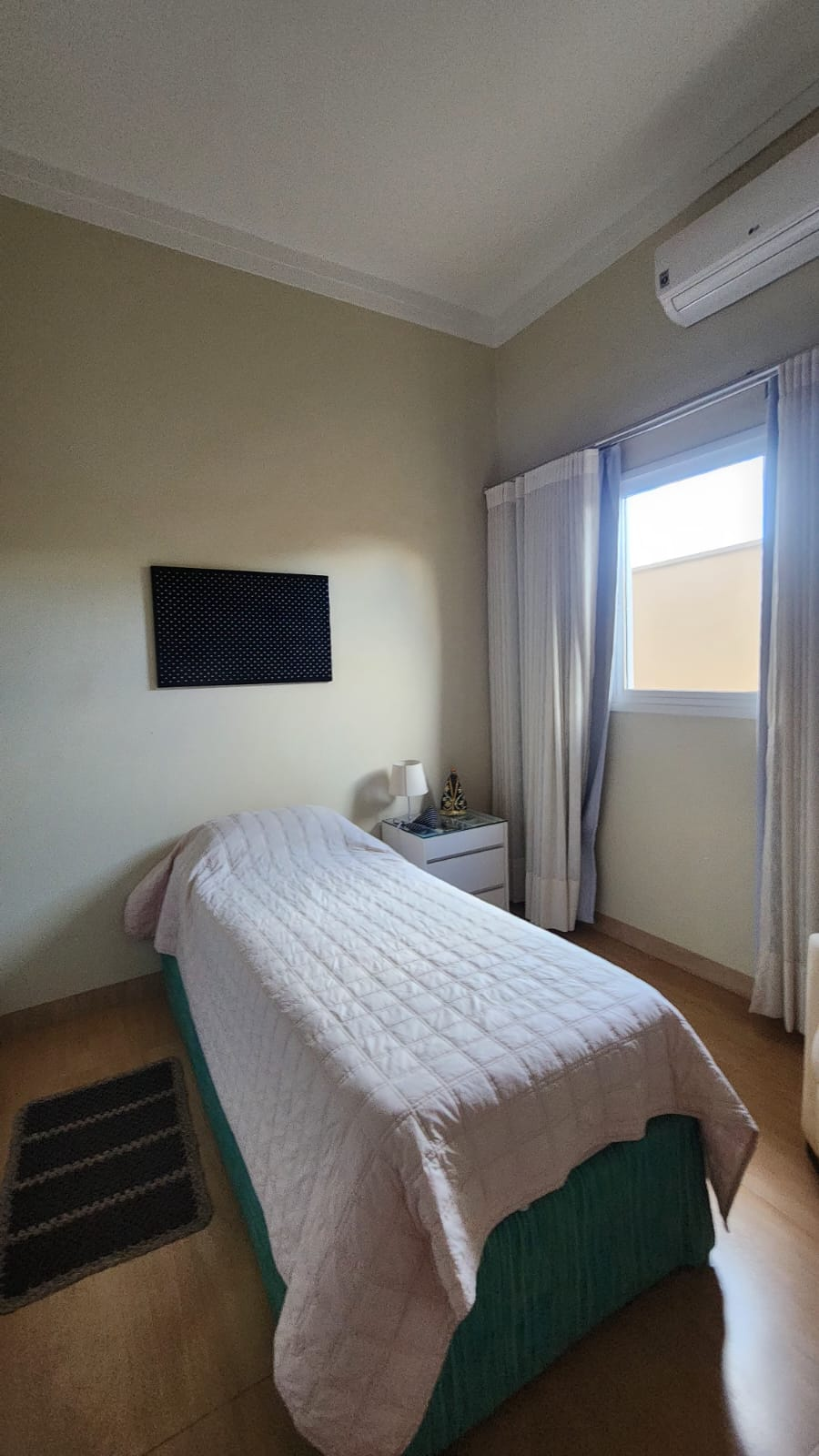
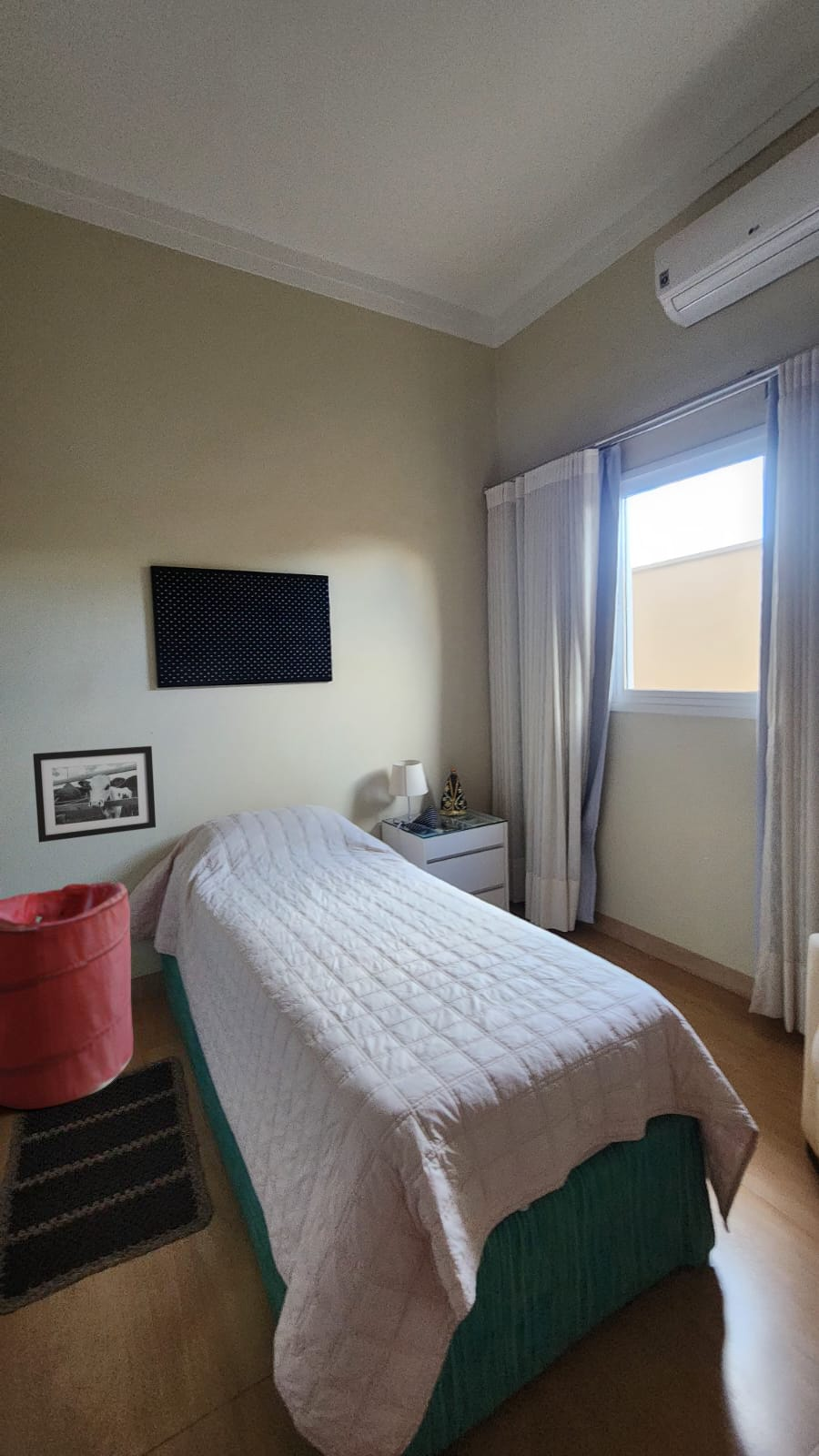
+ picture frame [32,745,157,844]
+ laundry hamper [0,881,134,1110]
